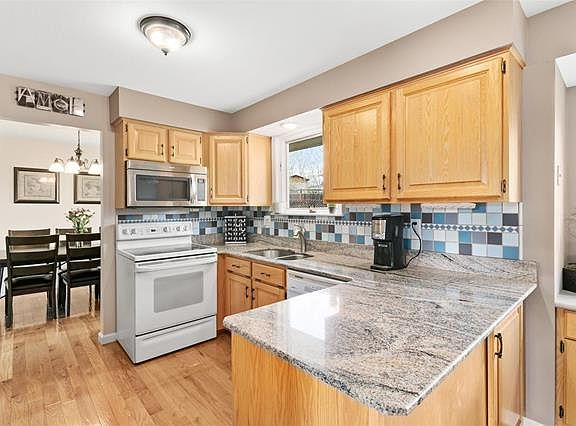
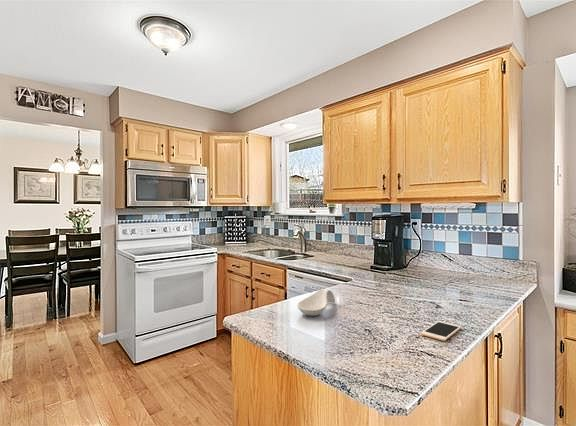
+ cell phone [420,320,462,342]
+ spoon rest [296,288,336,317]
